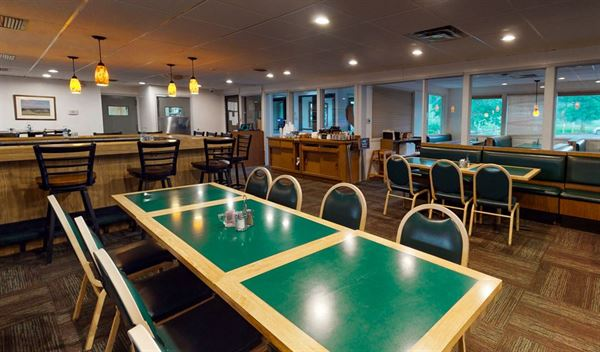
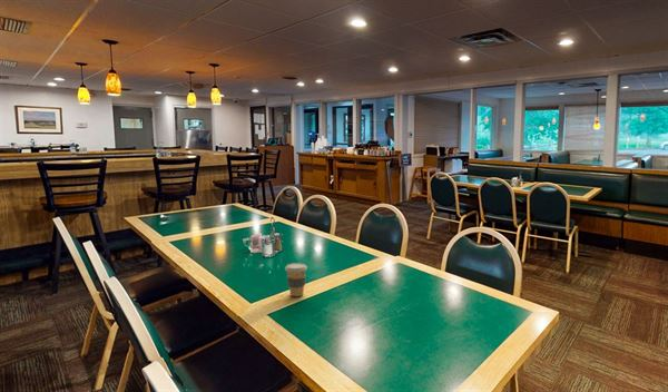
+ coffee cup [284,262,308,297]
